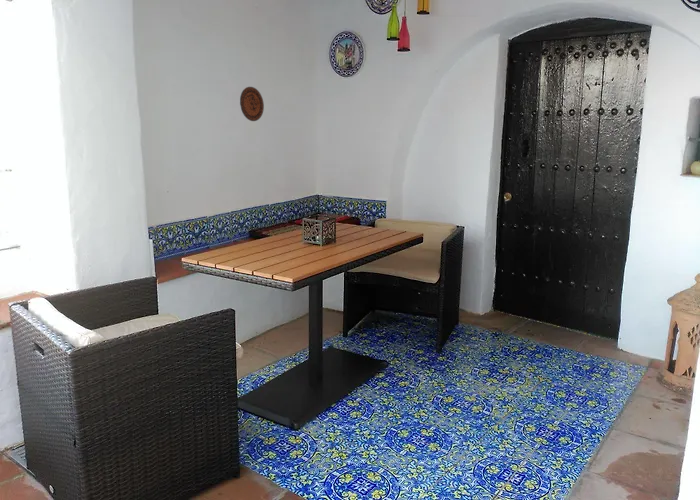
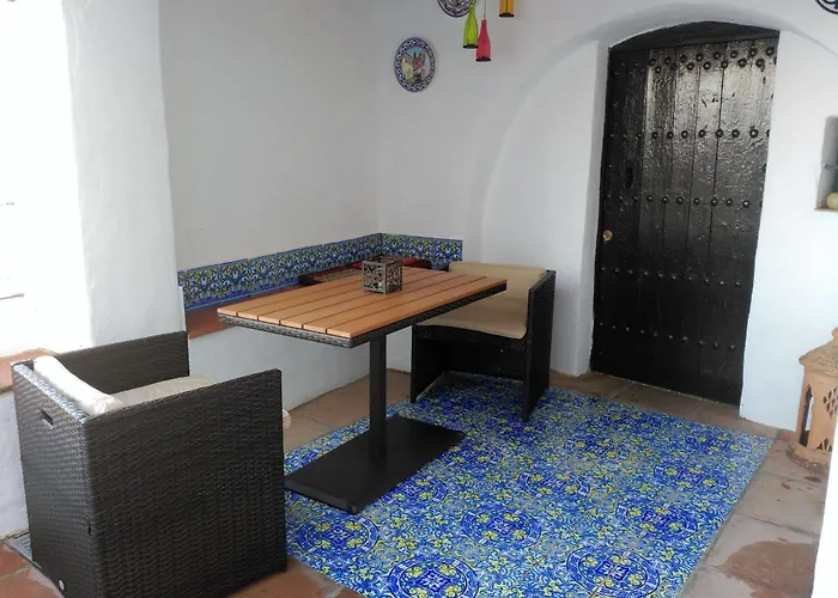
- decorative plate [239,86,265,122]
